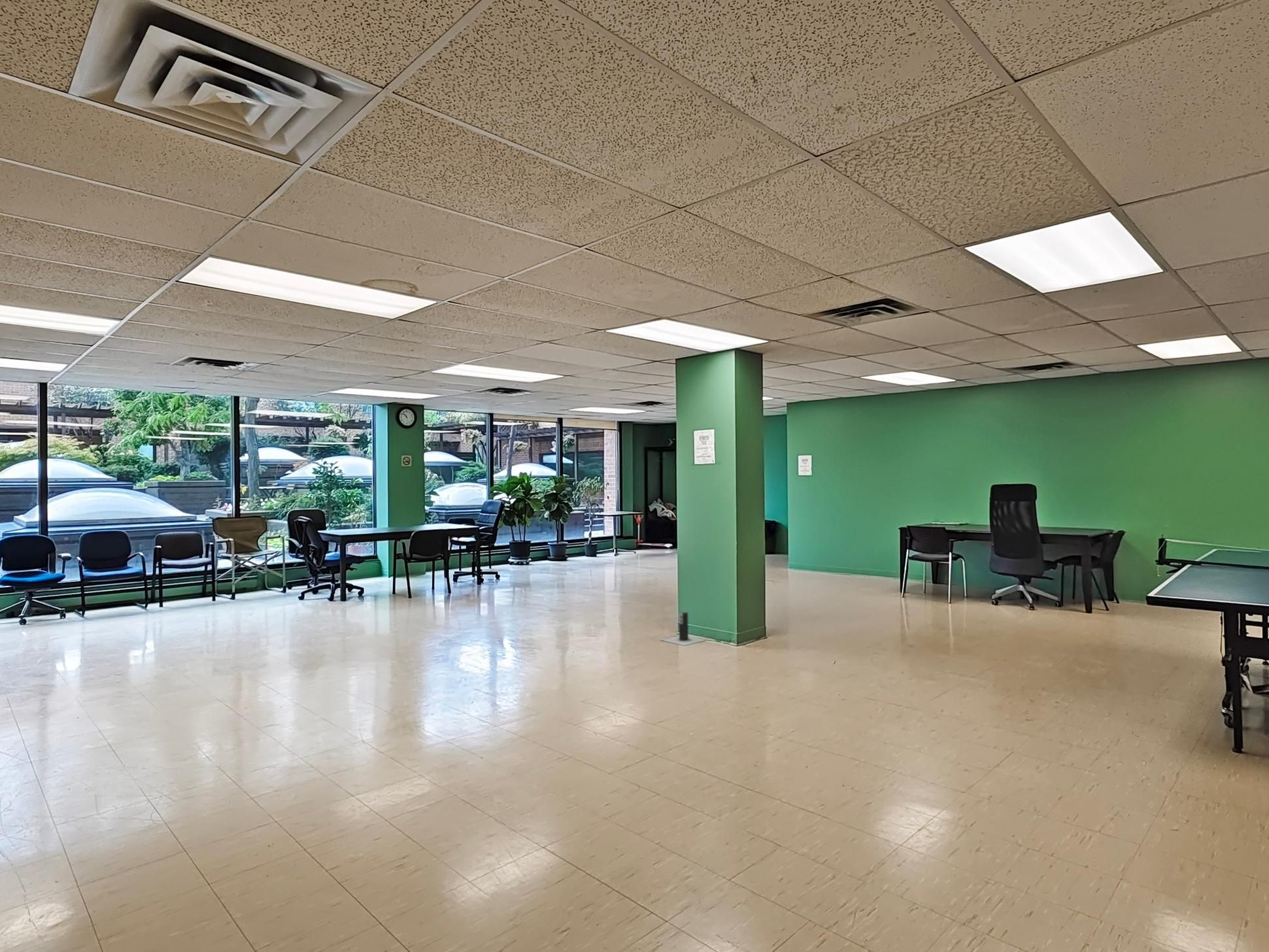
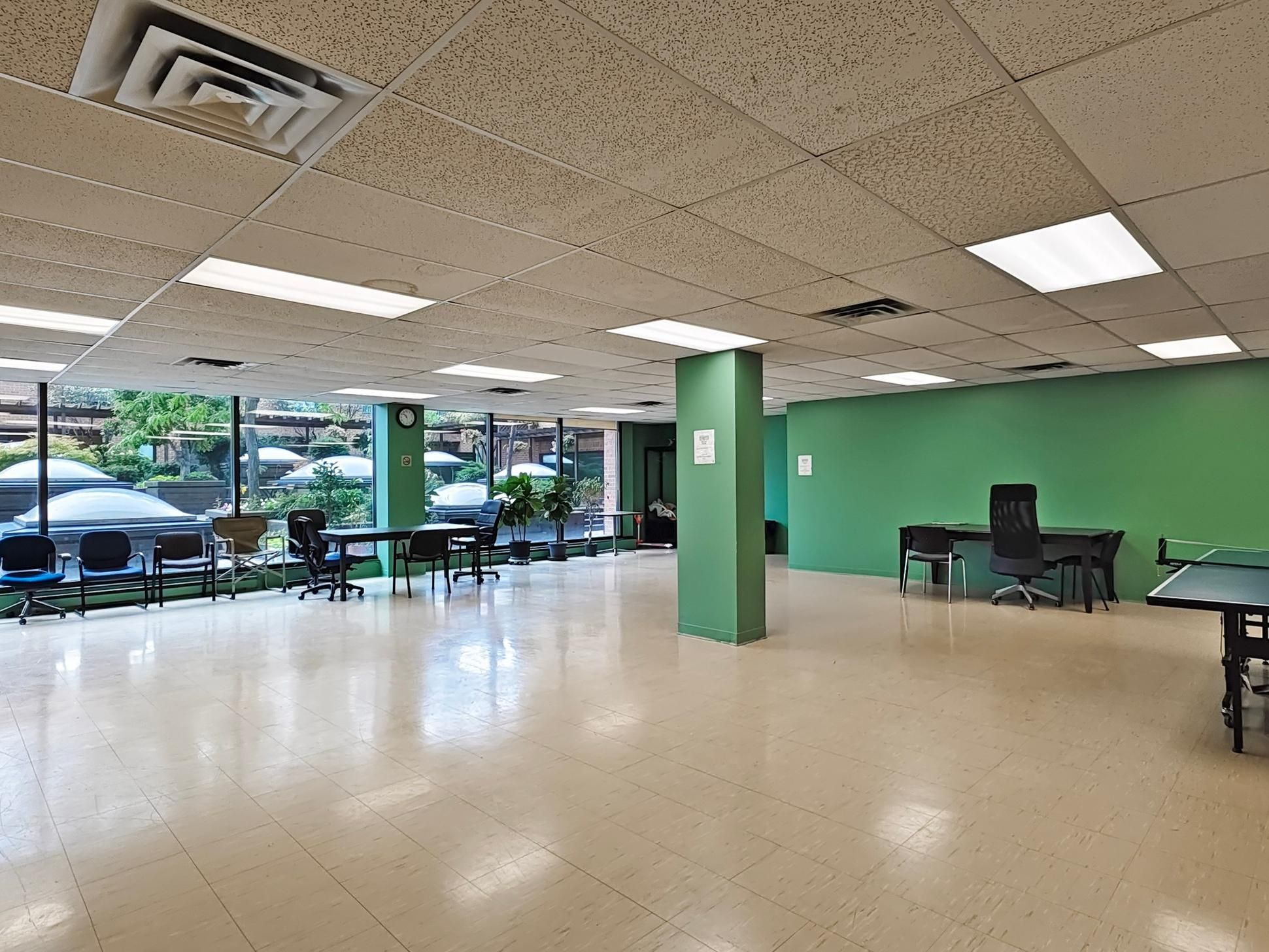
- speaker [660,611,707,646]
